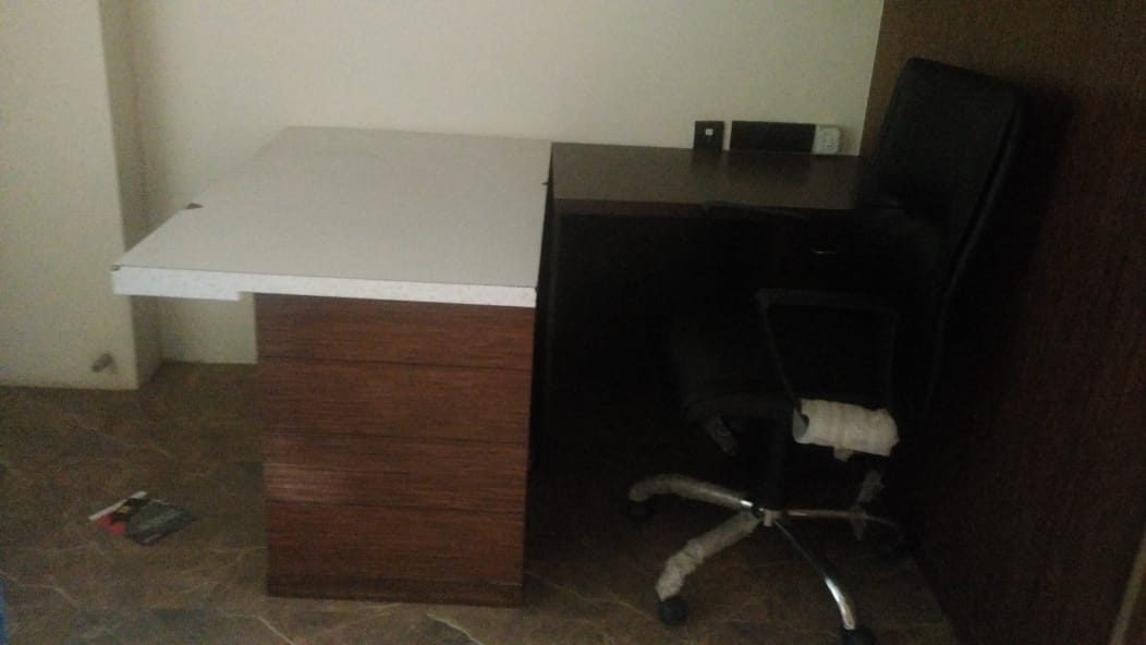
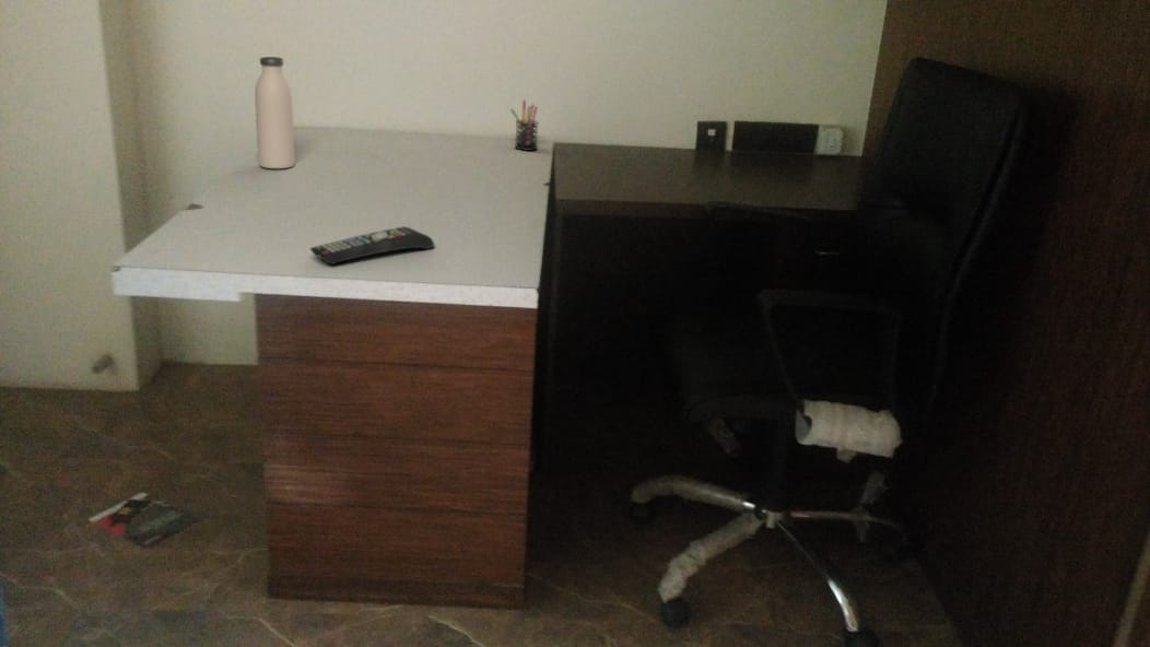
+ water bottle [254,56,296,169]
+ pen holder [509,99,539,152]
+ remote control [308,225,435,266]
